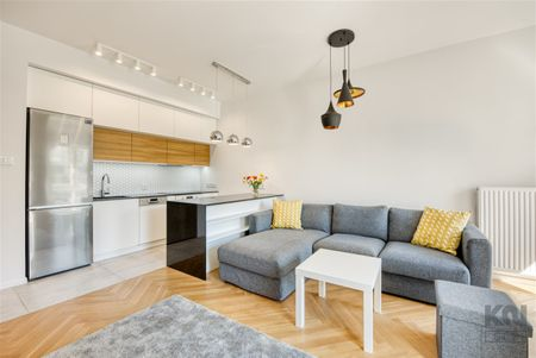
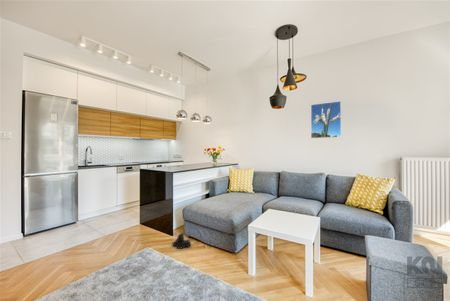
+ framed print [310,100,342,139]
+ boots [171,232,192,250]
